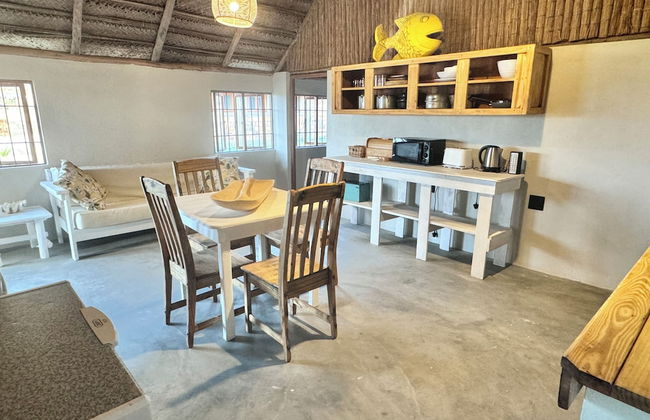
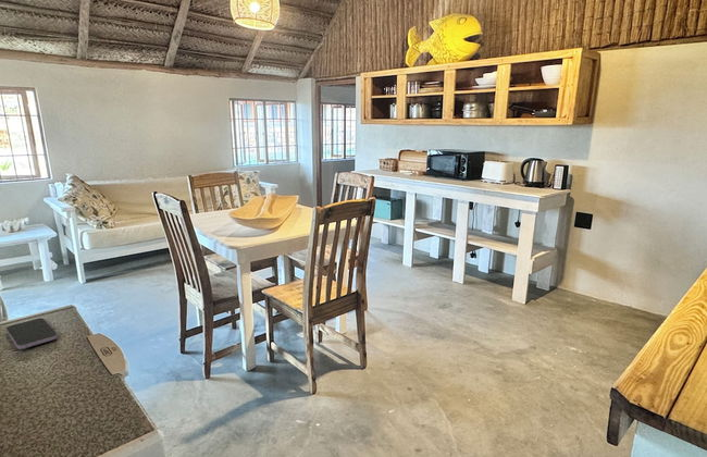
+ smartphone [4,317,59,350]
